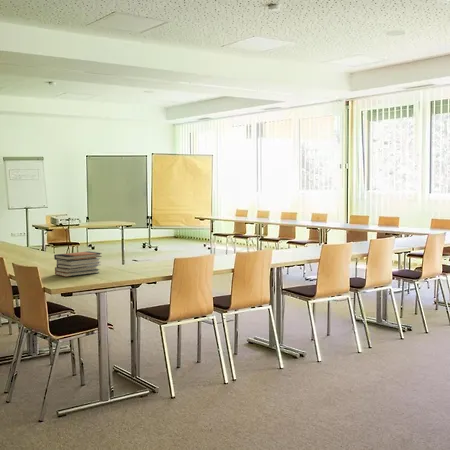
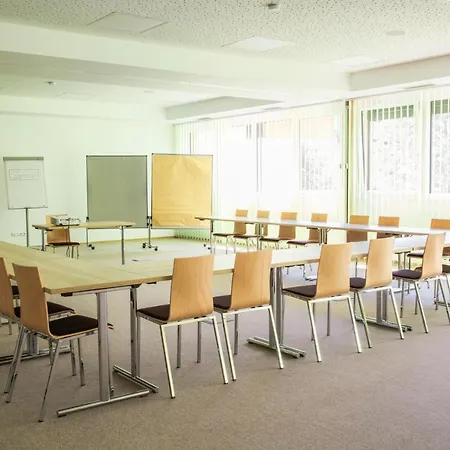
- book stack [53,250,103,278]
